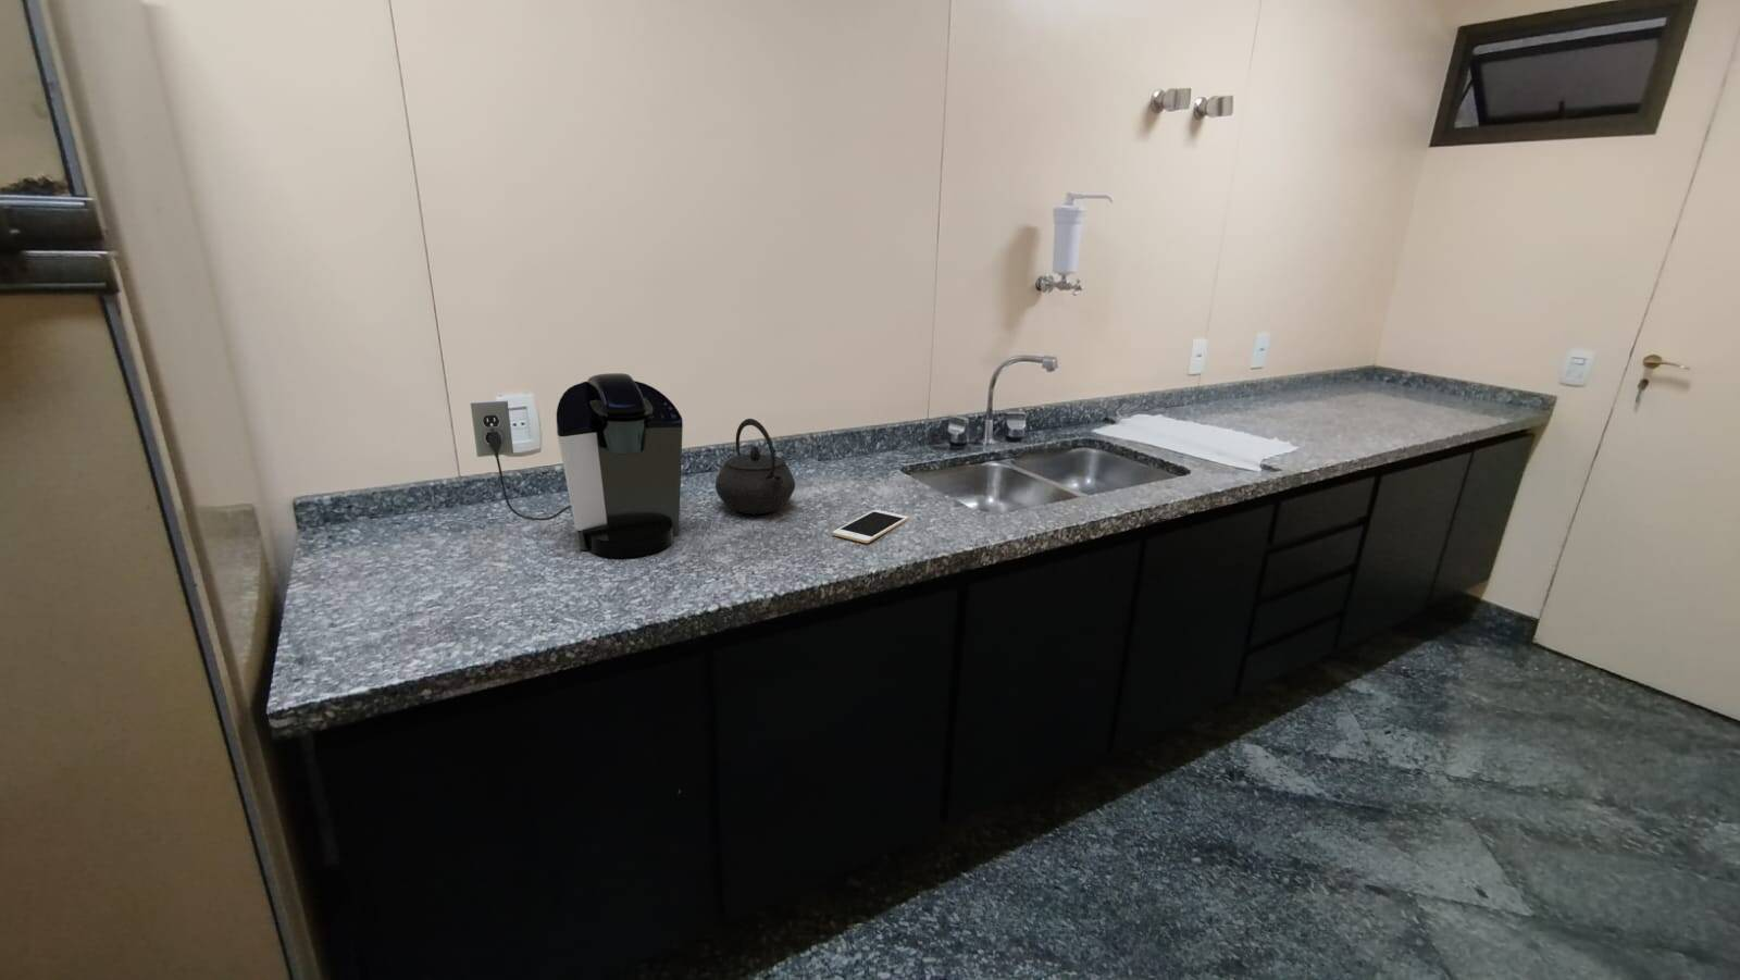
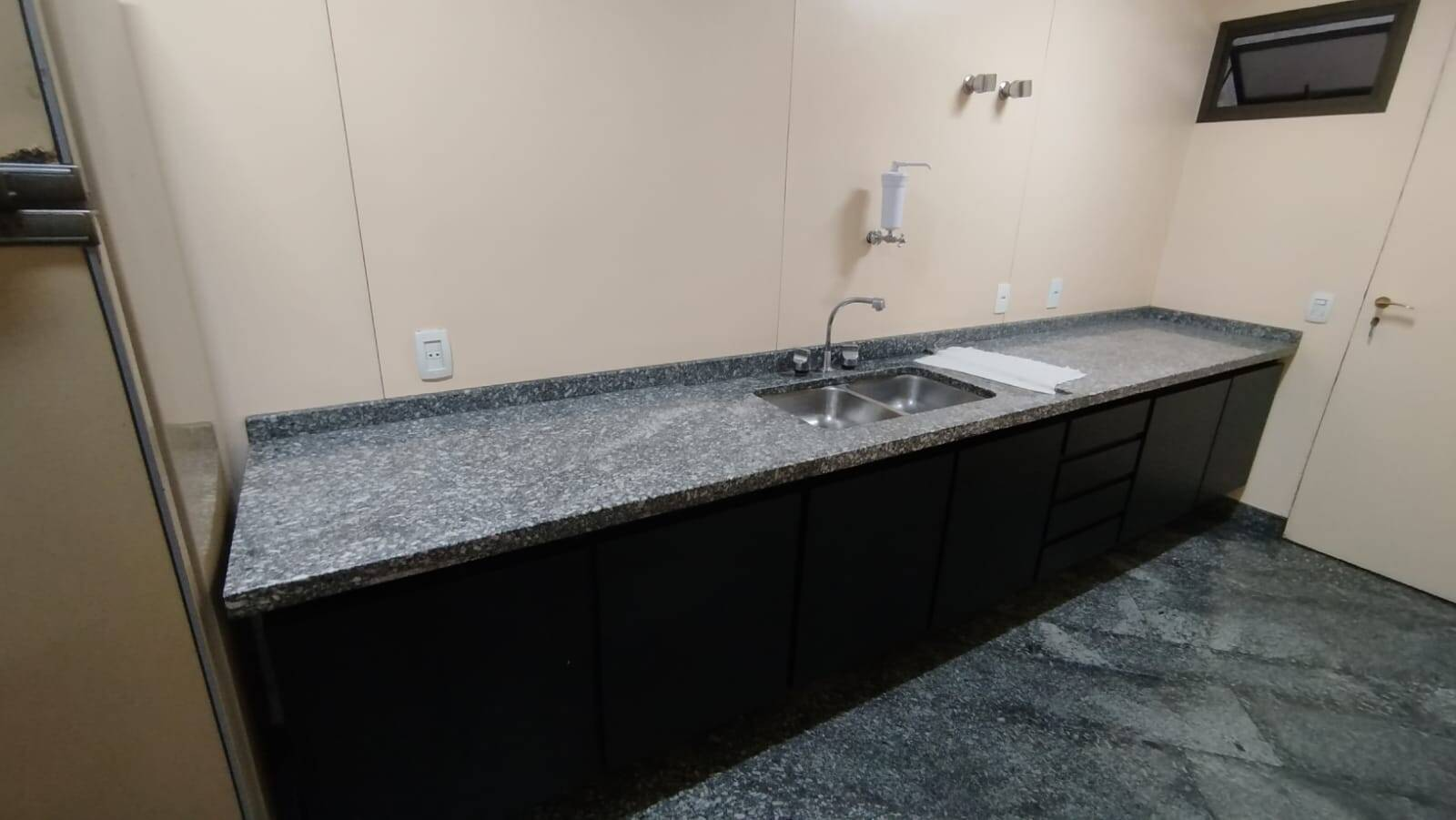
- cell phone [832,509,909,544]
- kettle [715,417,796,515]
- coffee maker [470,372,684,558]
